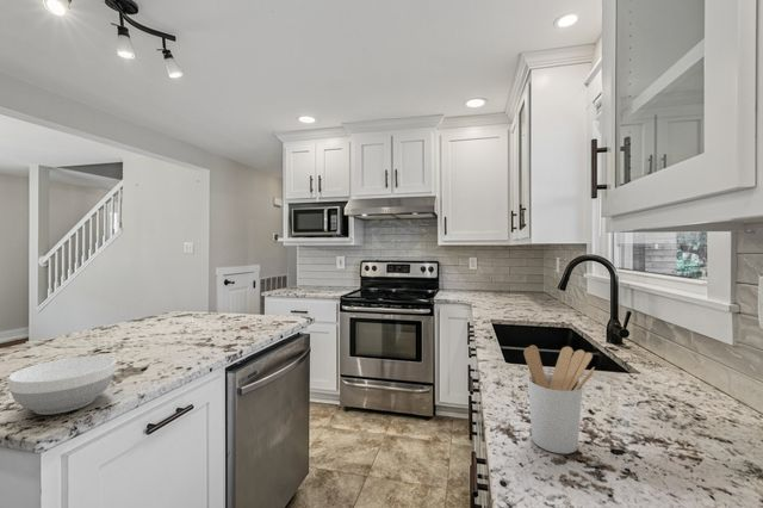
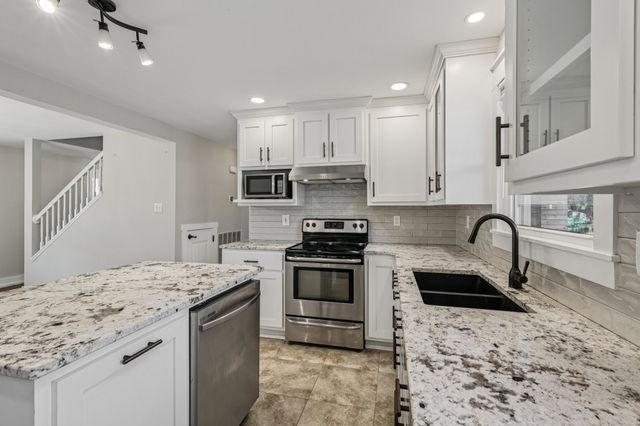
- bowl [7,355,117,416]
- utensil holder [522,345,596,454]
